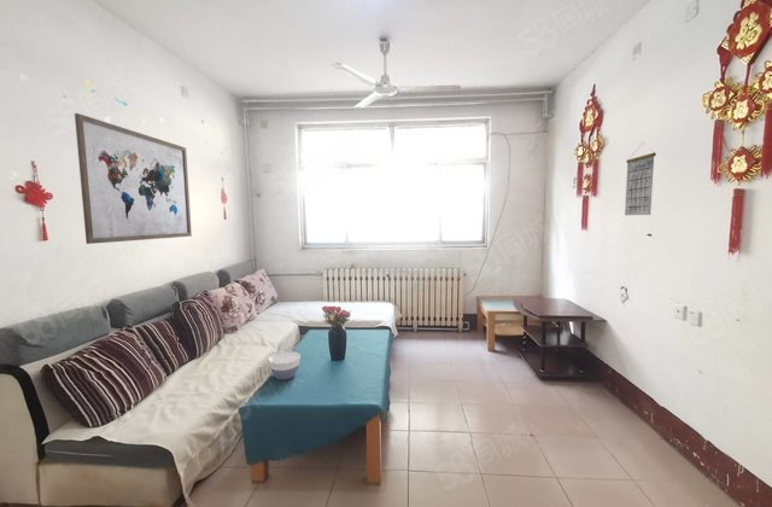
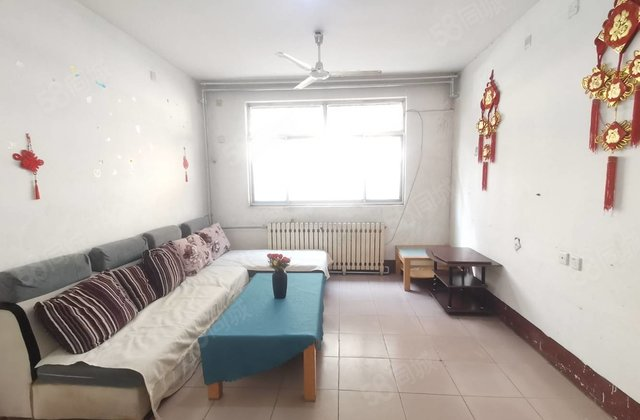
- calendar [624,141,657,216]
- wall art [74,112,193,245]
- bowl [268,350,302,381]
